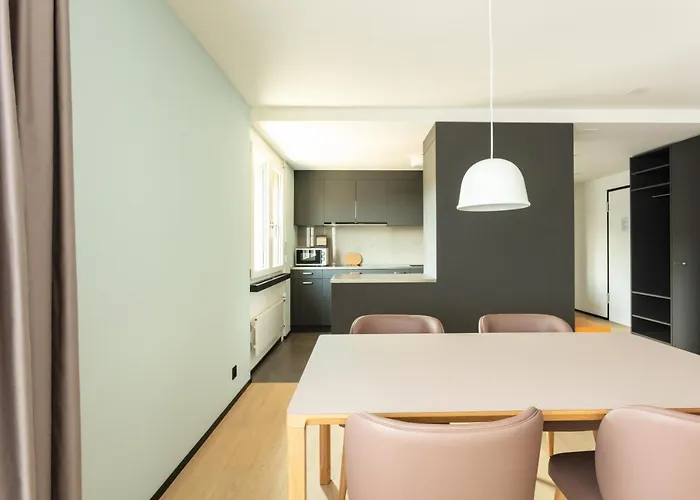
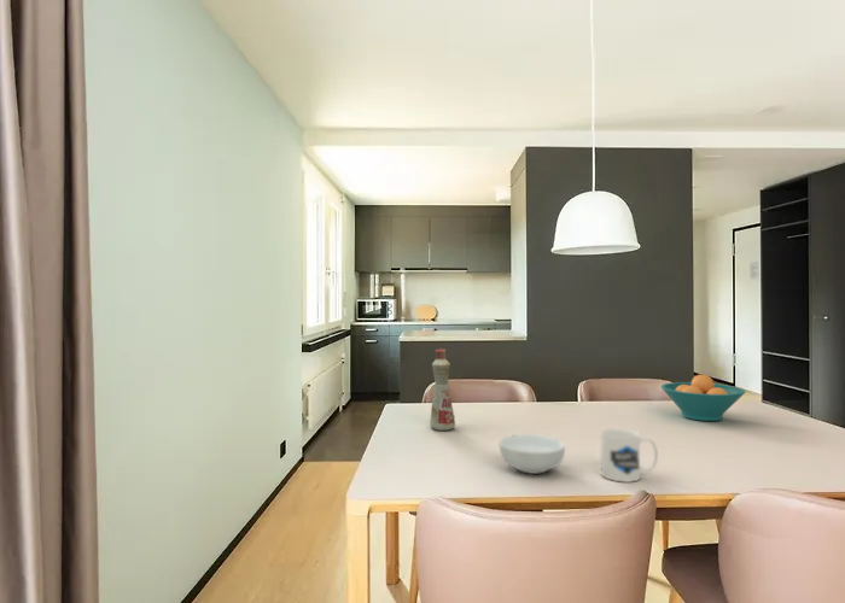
+ cereal bowl [499,433,566,475]
+ fruit bowl [660,374,746,422]
+ mug [600,427,659,484]
+ bottle [429,347,456,432]
